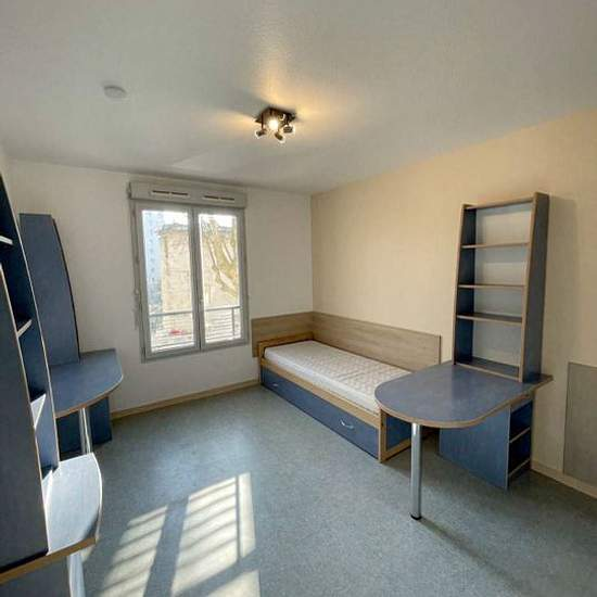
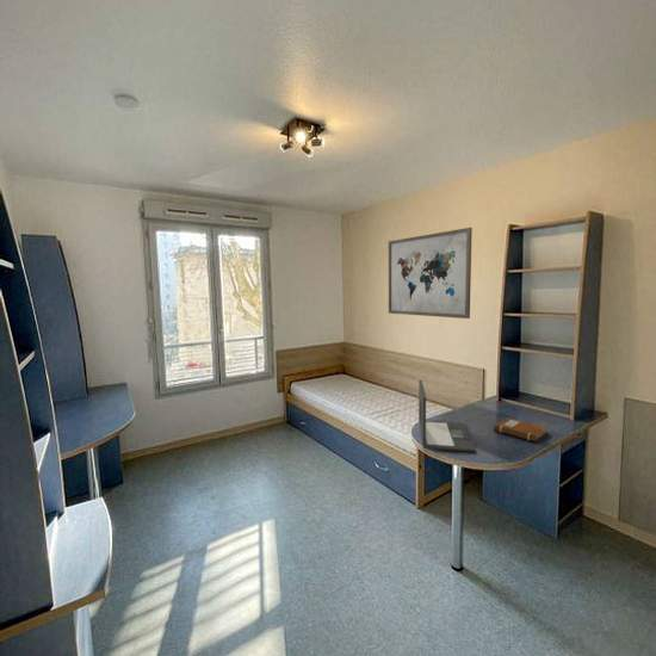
+ laptop [417,378,477,453]
+ notebook [493,416,550,444]
+ wall art [388,227,474,320]
